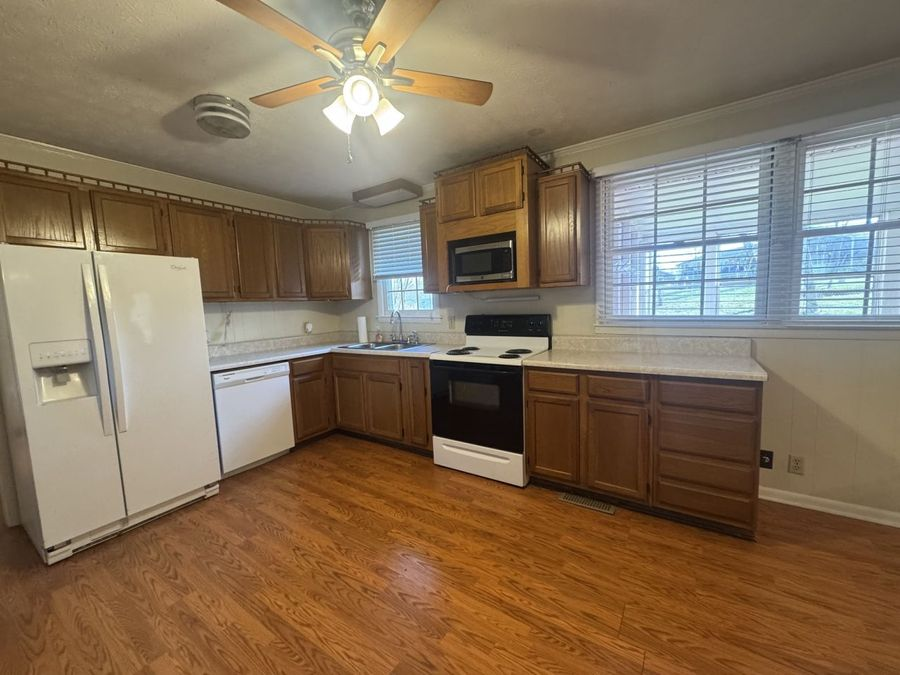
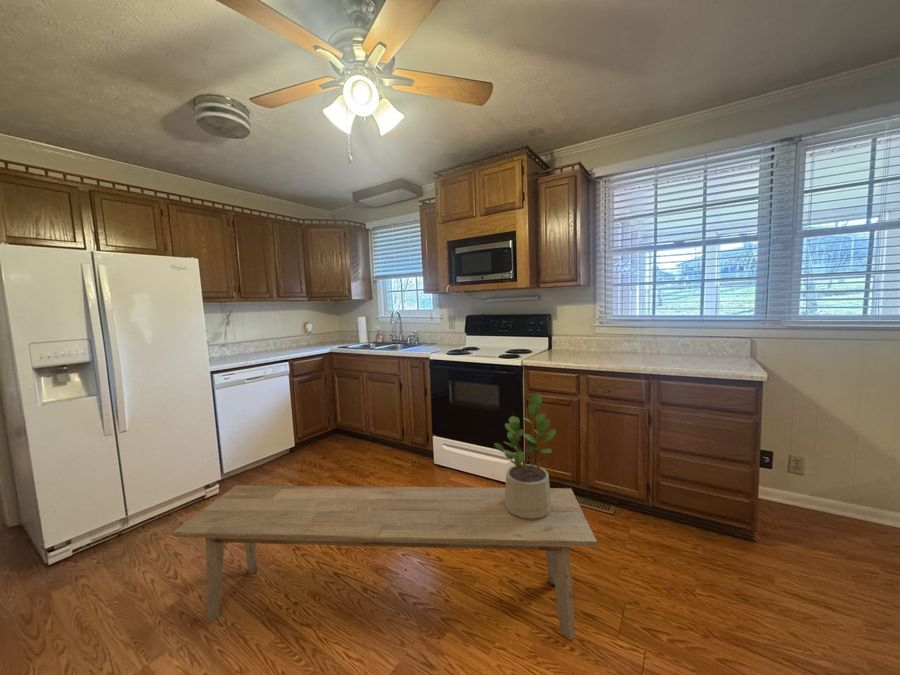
+ bench [171,485,598,641]
+ potted plant [493,392,557,519]
